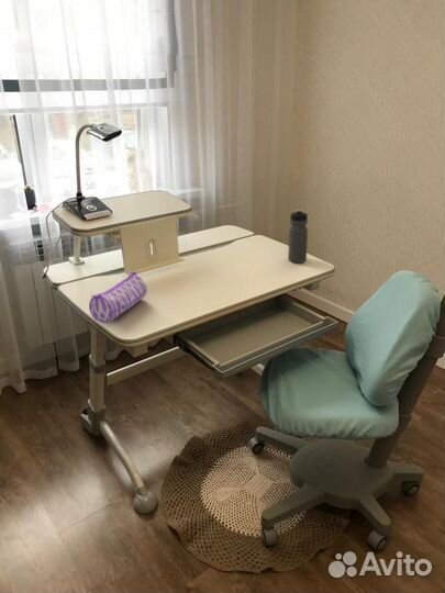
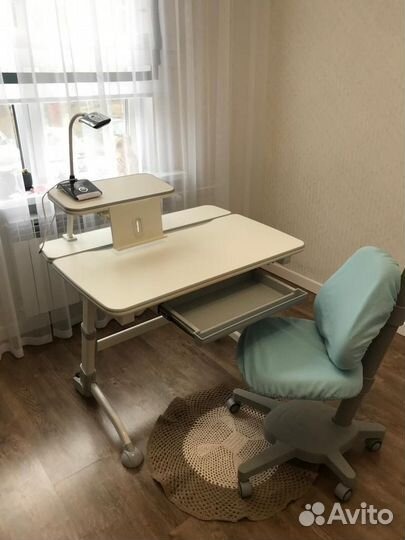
- pencil case [88,271,148,324]
- water bottle [287,209,309,264]
